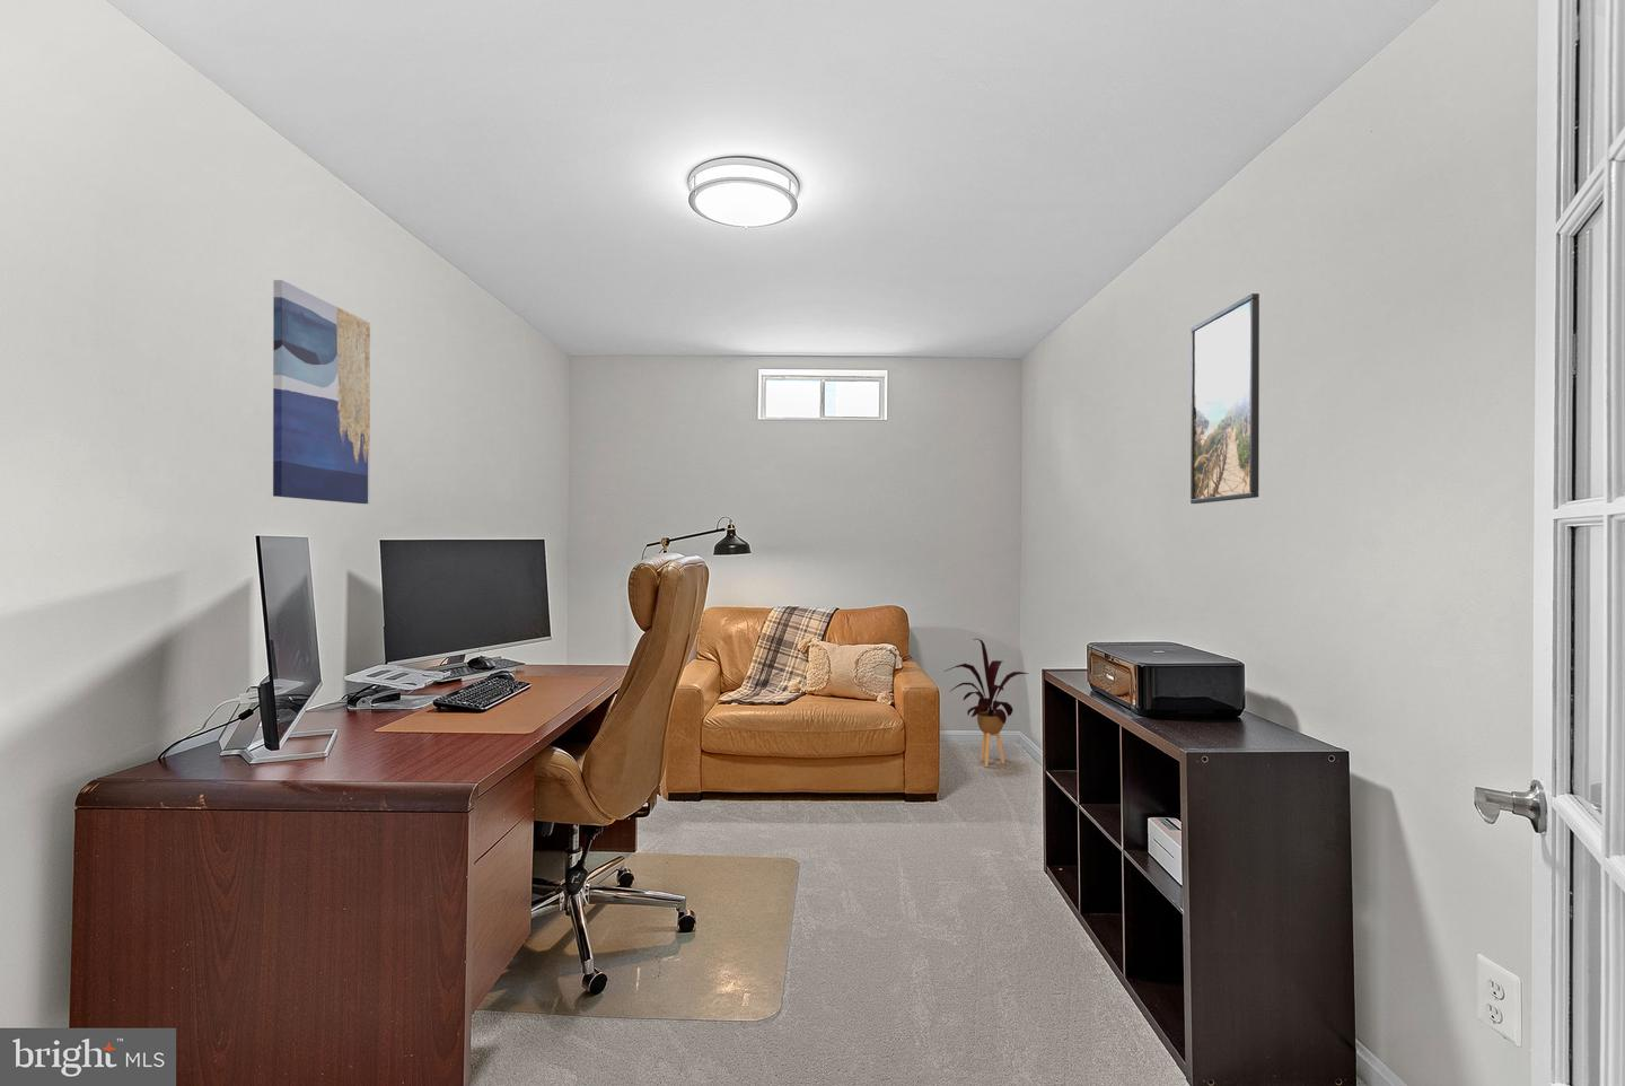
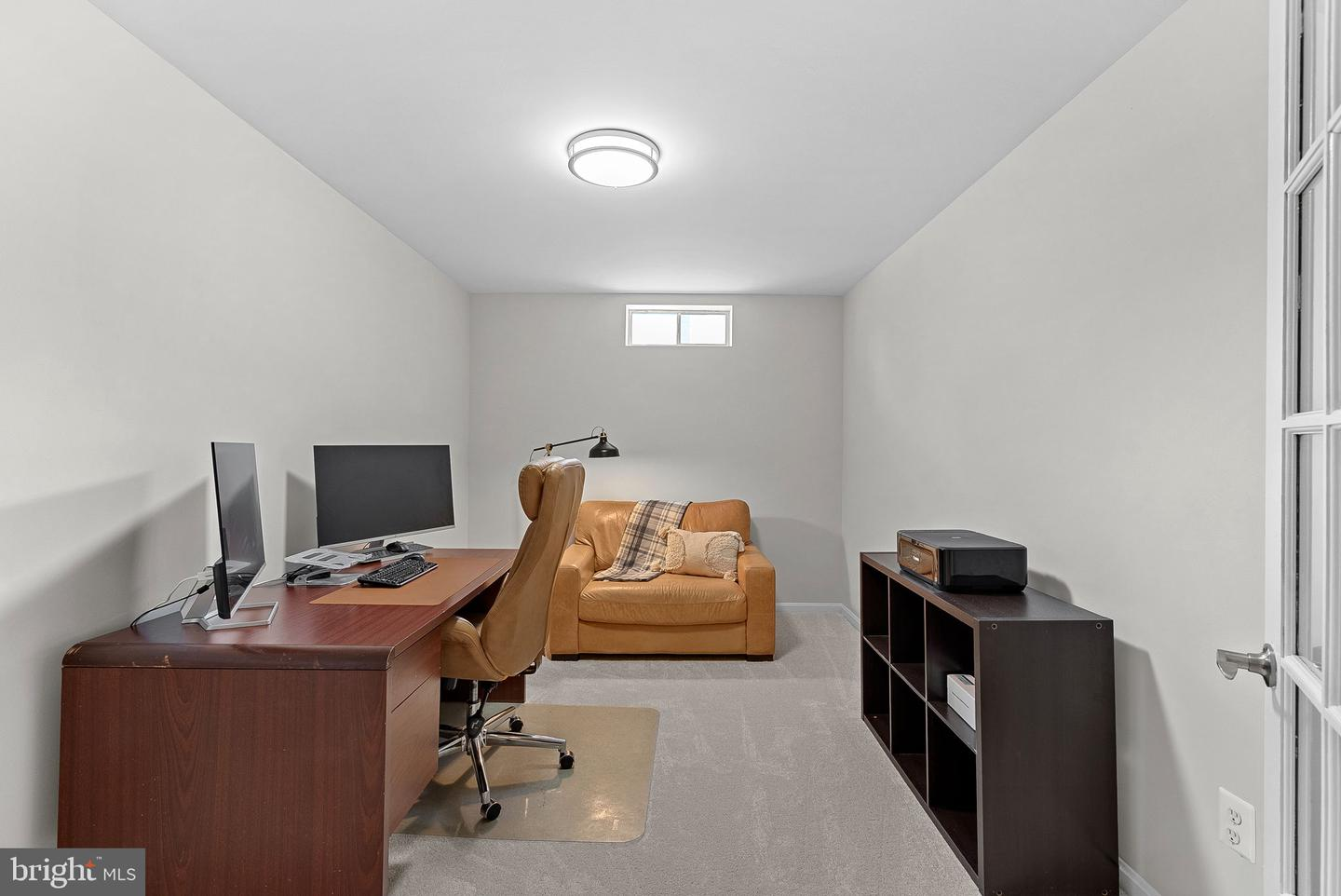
- wall art [271,279,371,504]
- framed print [1190,292,1260,504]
- house plant [944,638,1029,767]
